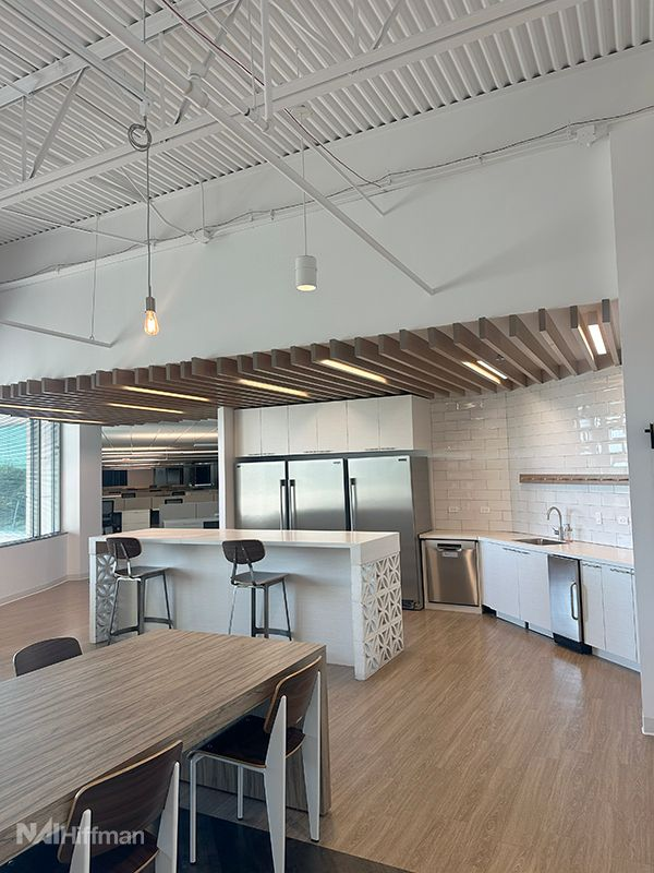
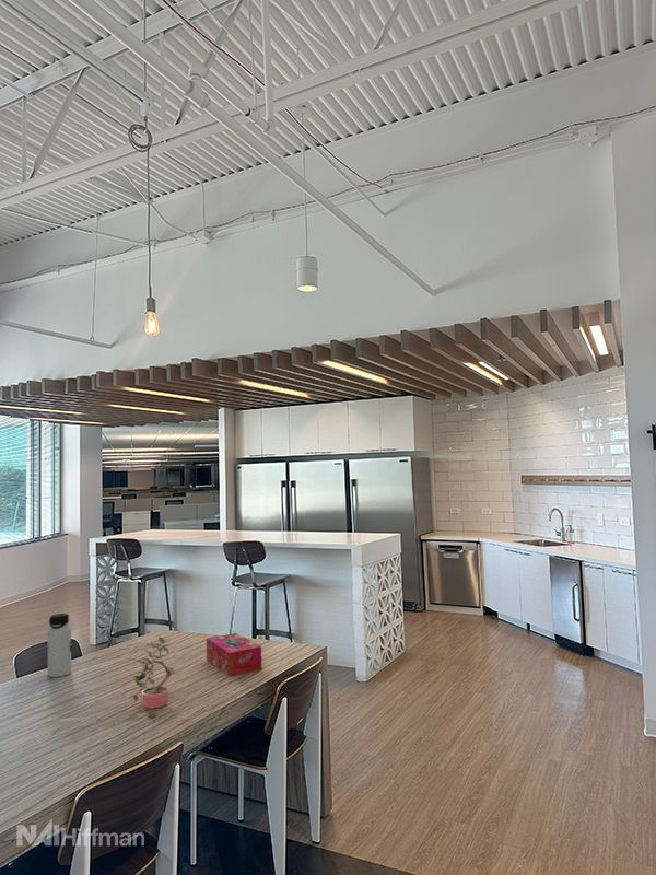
+ tissue box [206,632,262,677]
+ potted plant [128,635,180,719]
+ water bottle [47,612,72,678]
